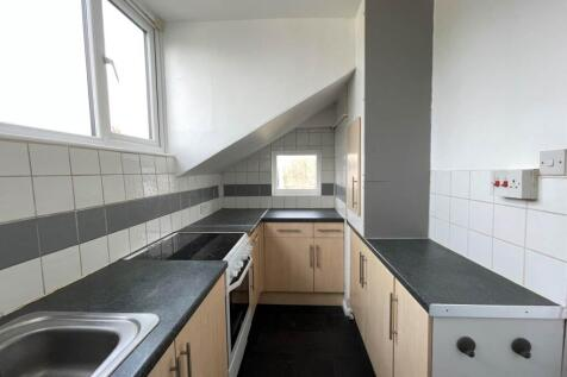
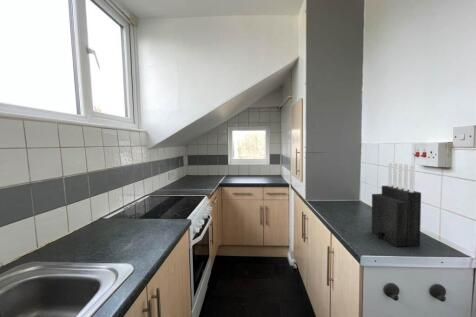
+ knife block [371,162,422,248]
